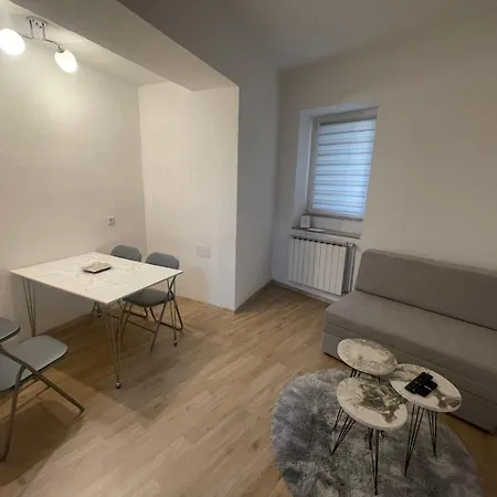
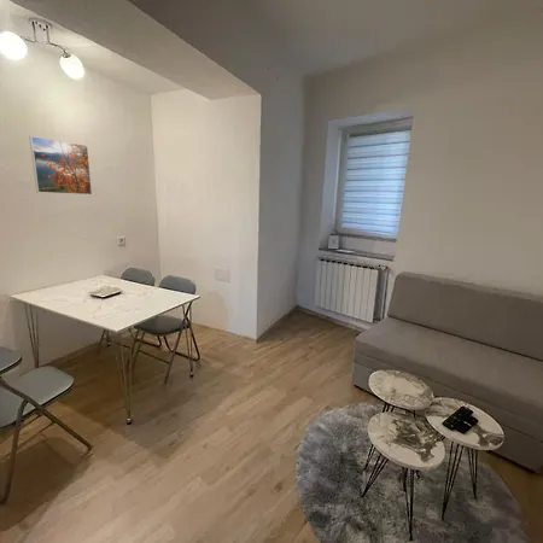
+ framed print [28,135,93,195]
